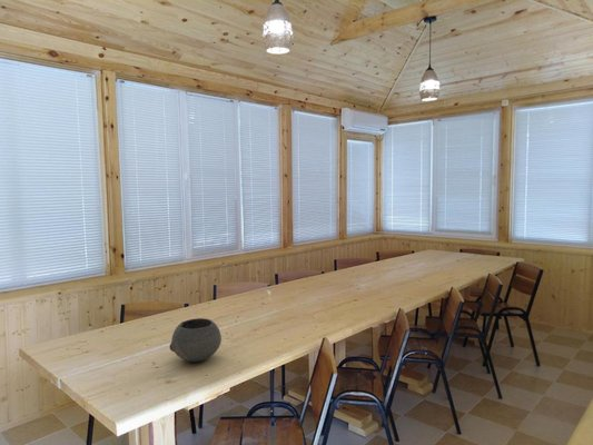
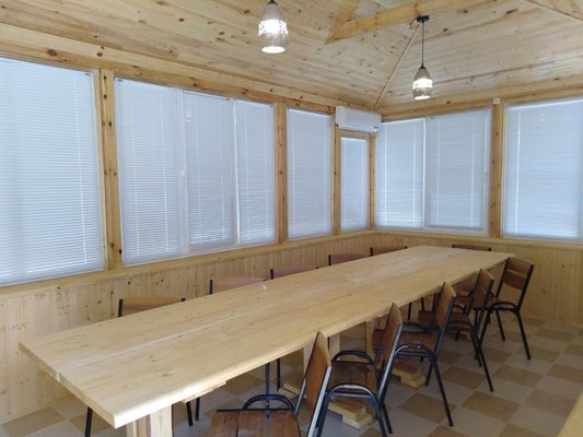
- bowl [169,317,223,363]
